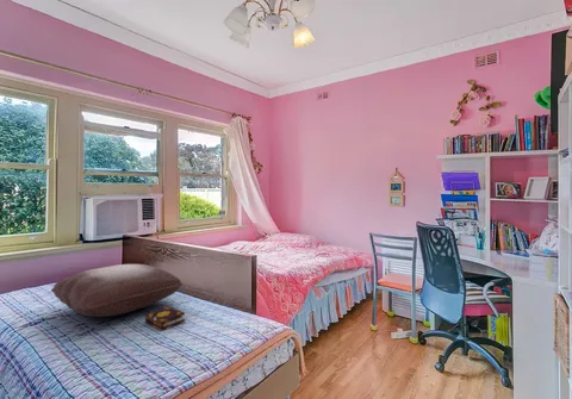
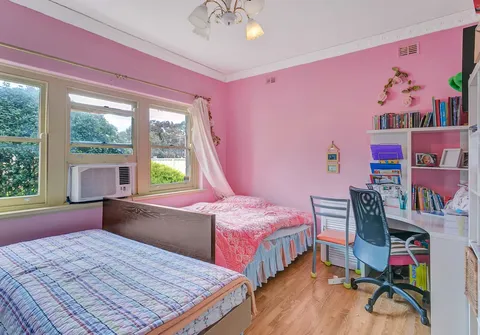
- pillow [50,263,184,318]
- book [144,305,186,332]
